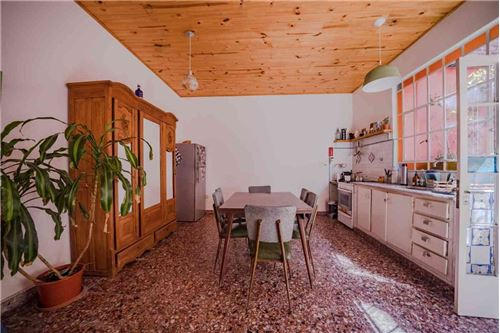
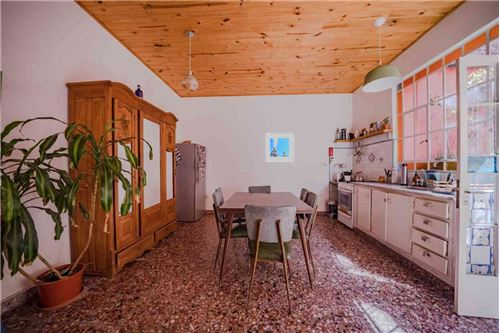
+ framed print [264,132,295,162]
